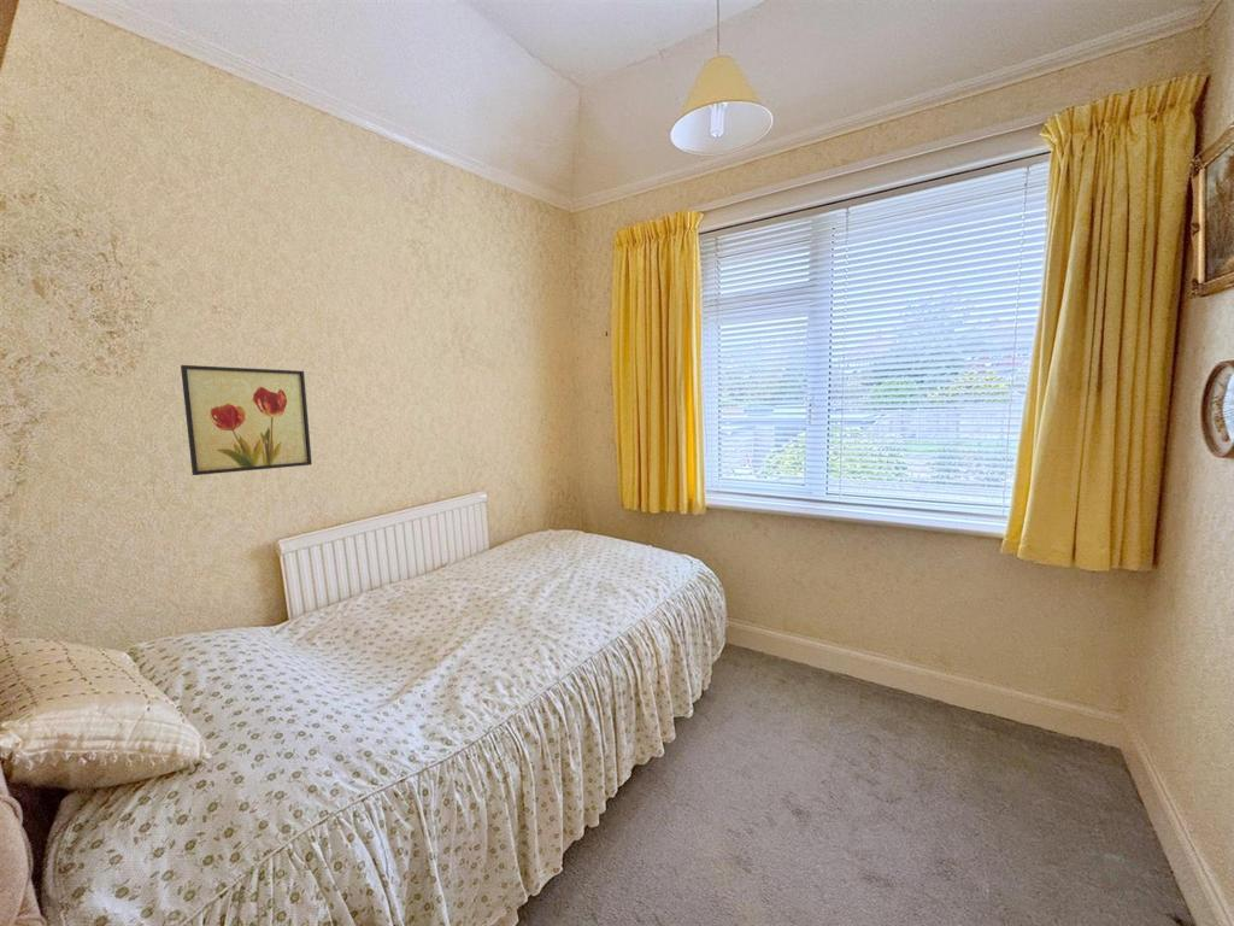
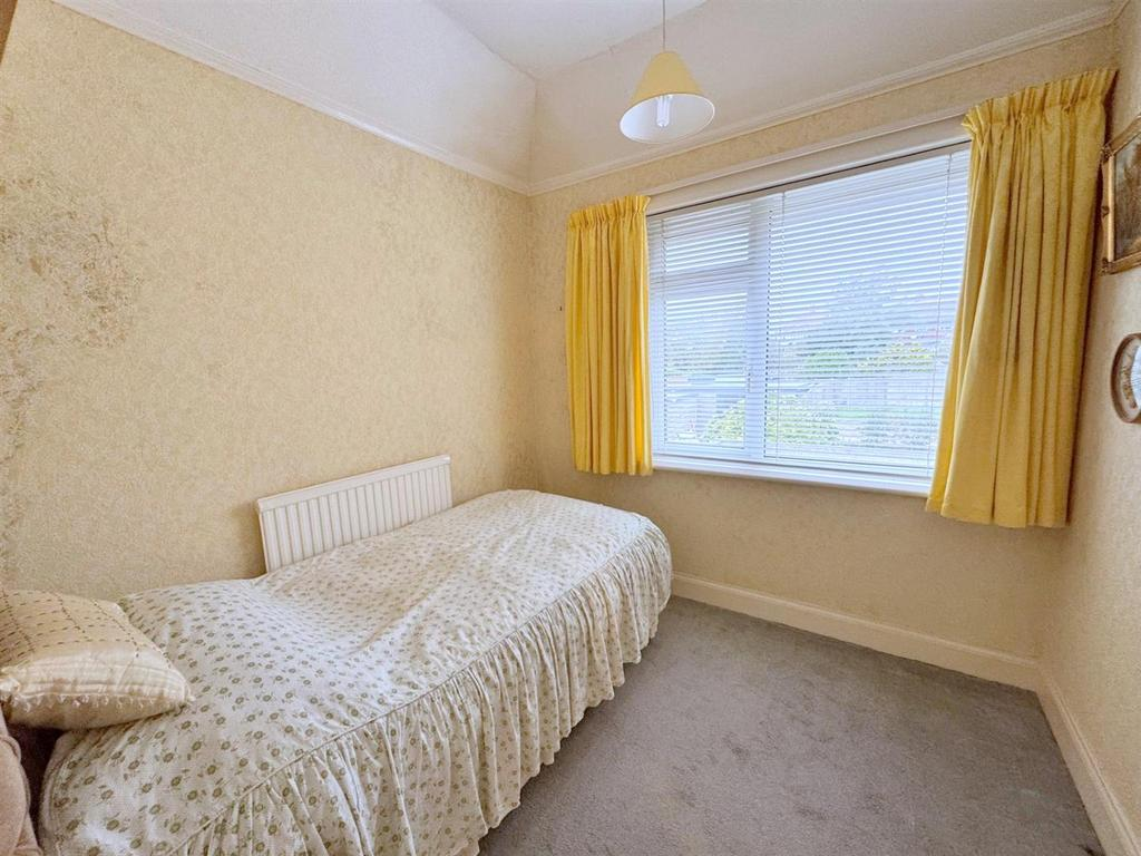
- wall art [180,364,313,476]
